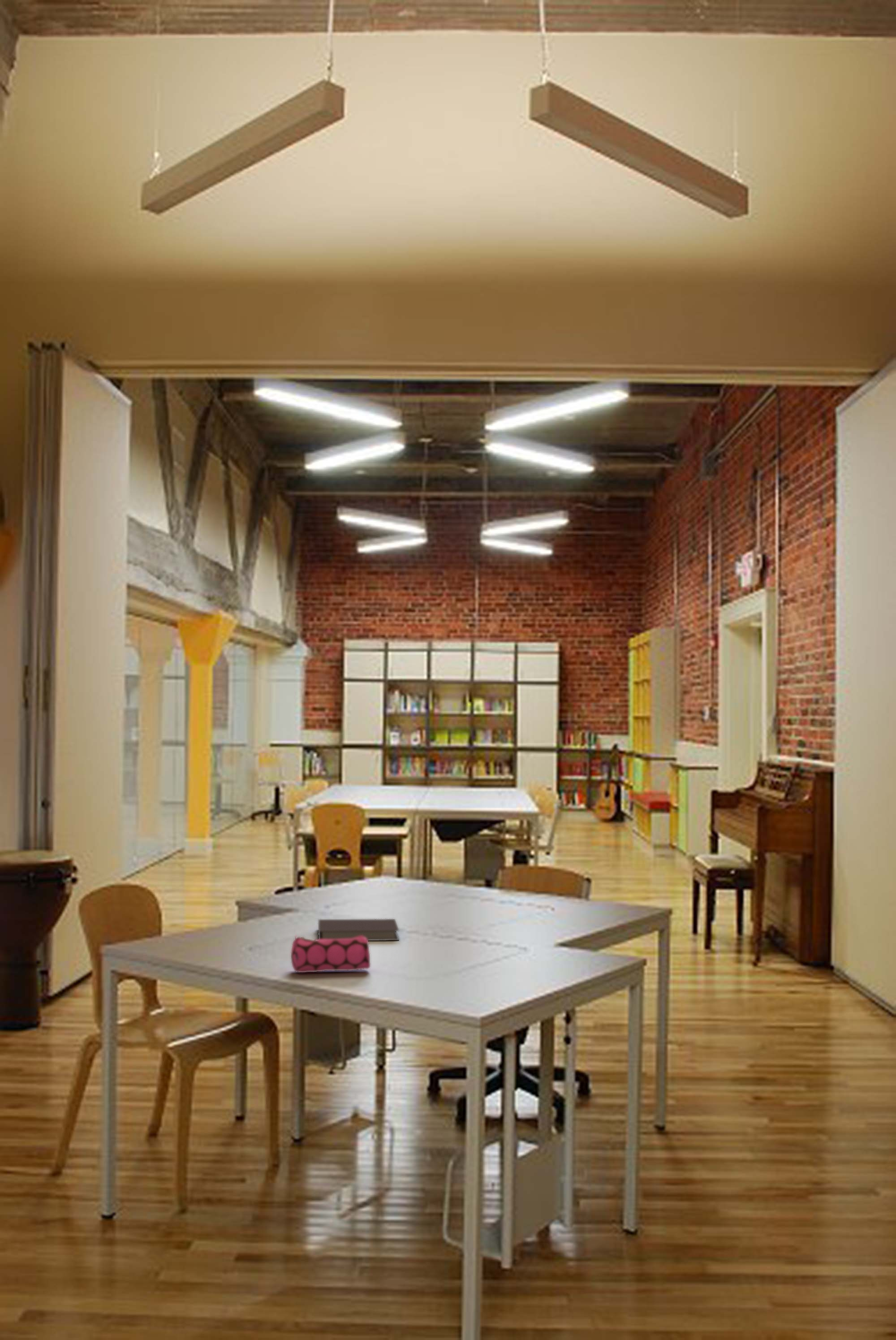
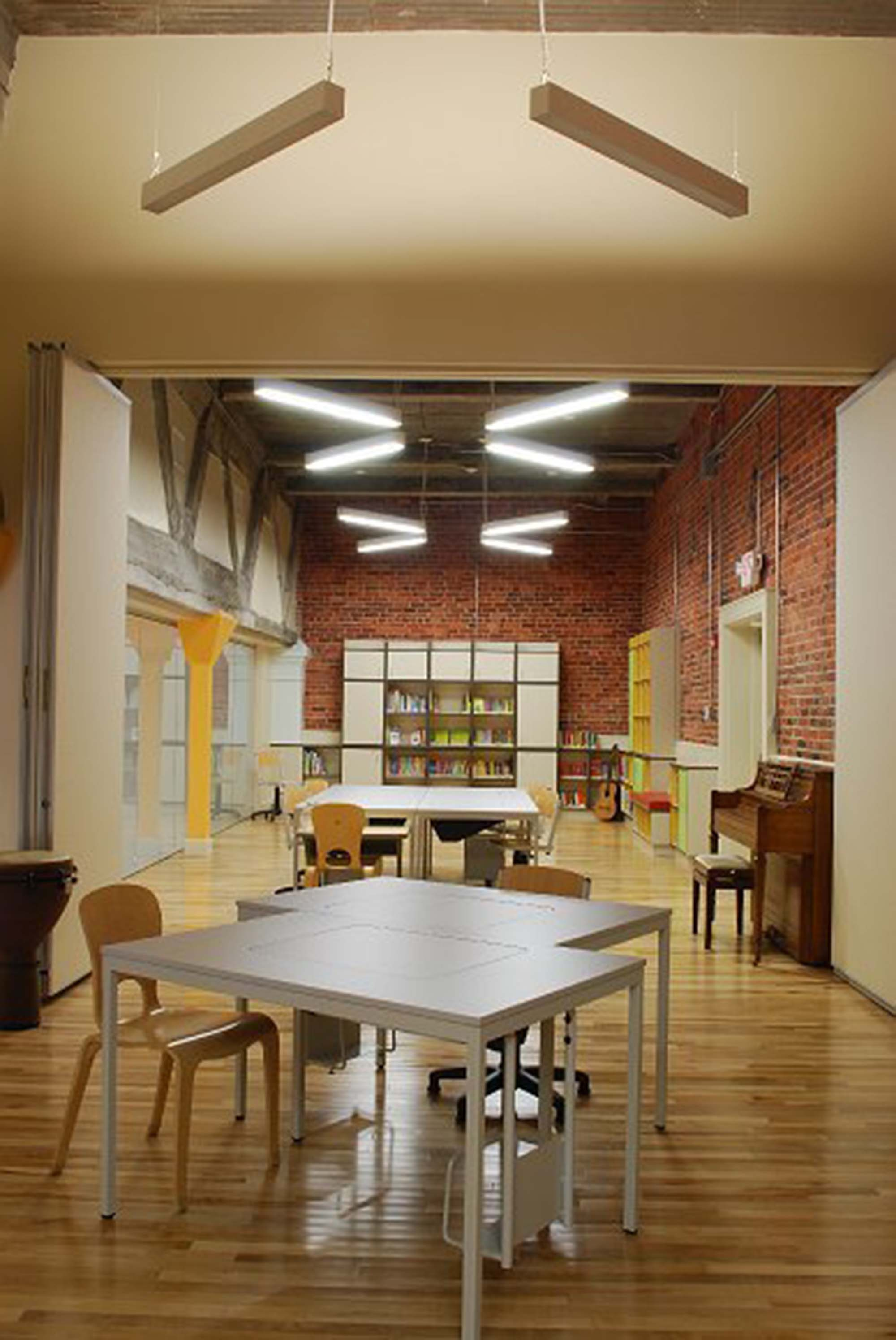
- pencil case [290,934,371,973]
- notebook [318,918,400,941]
